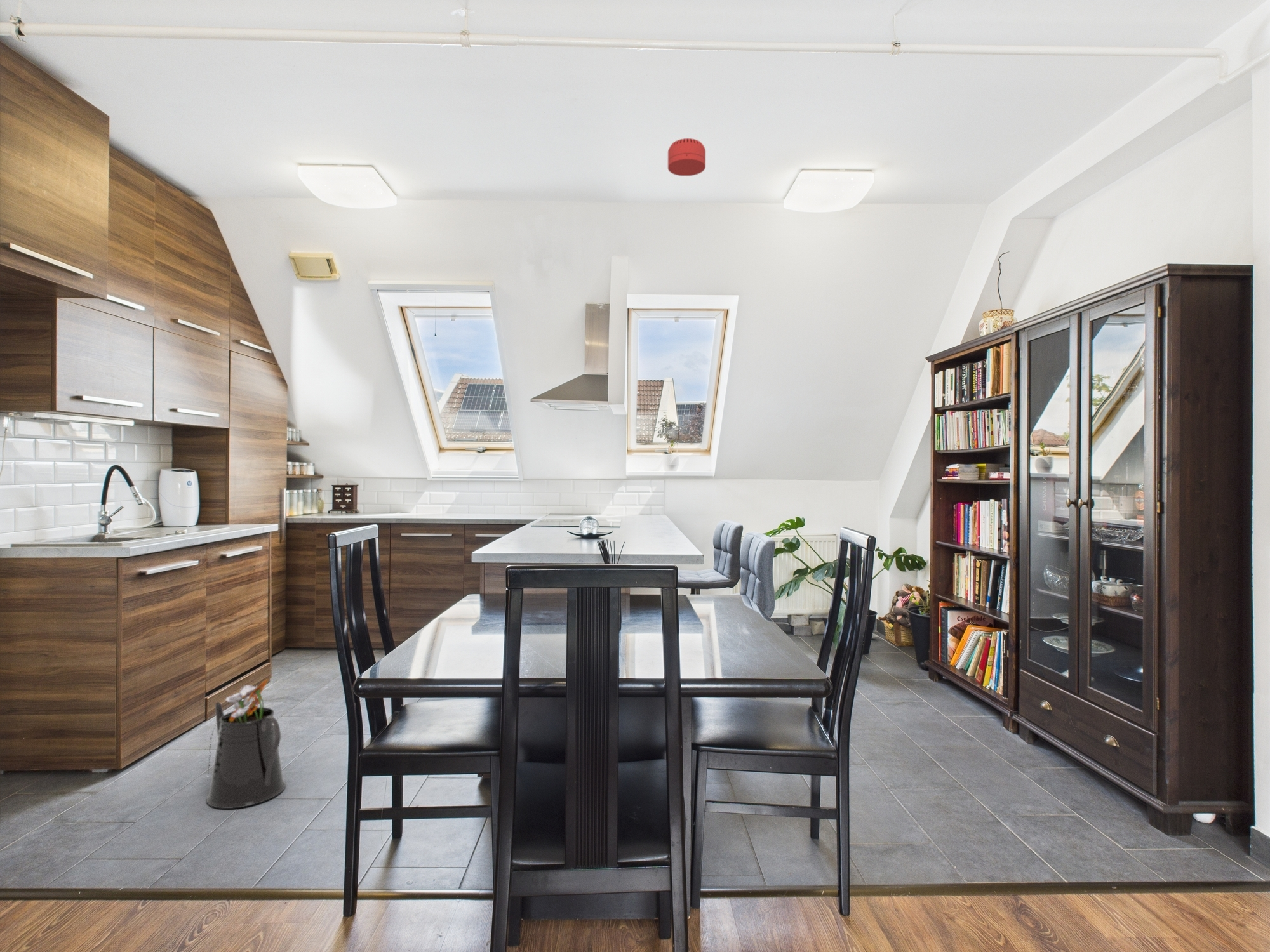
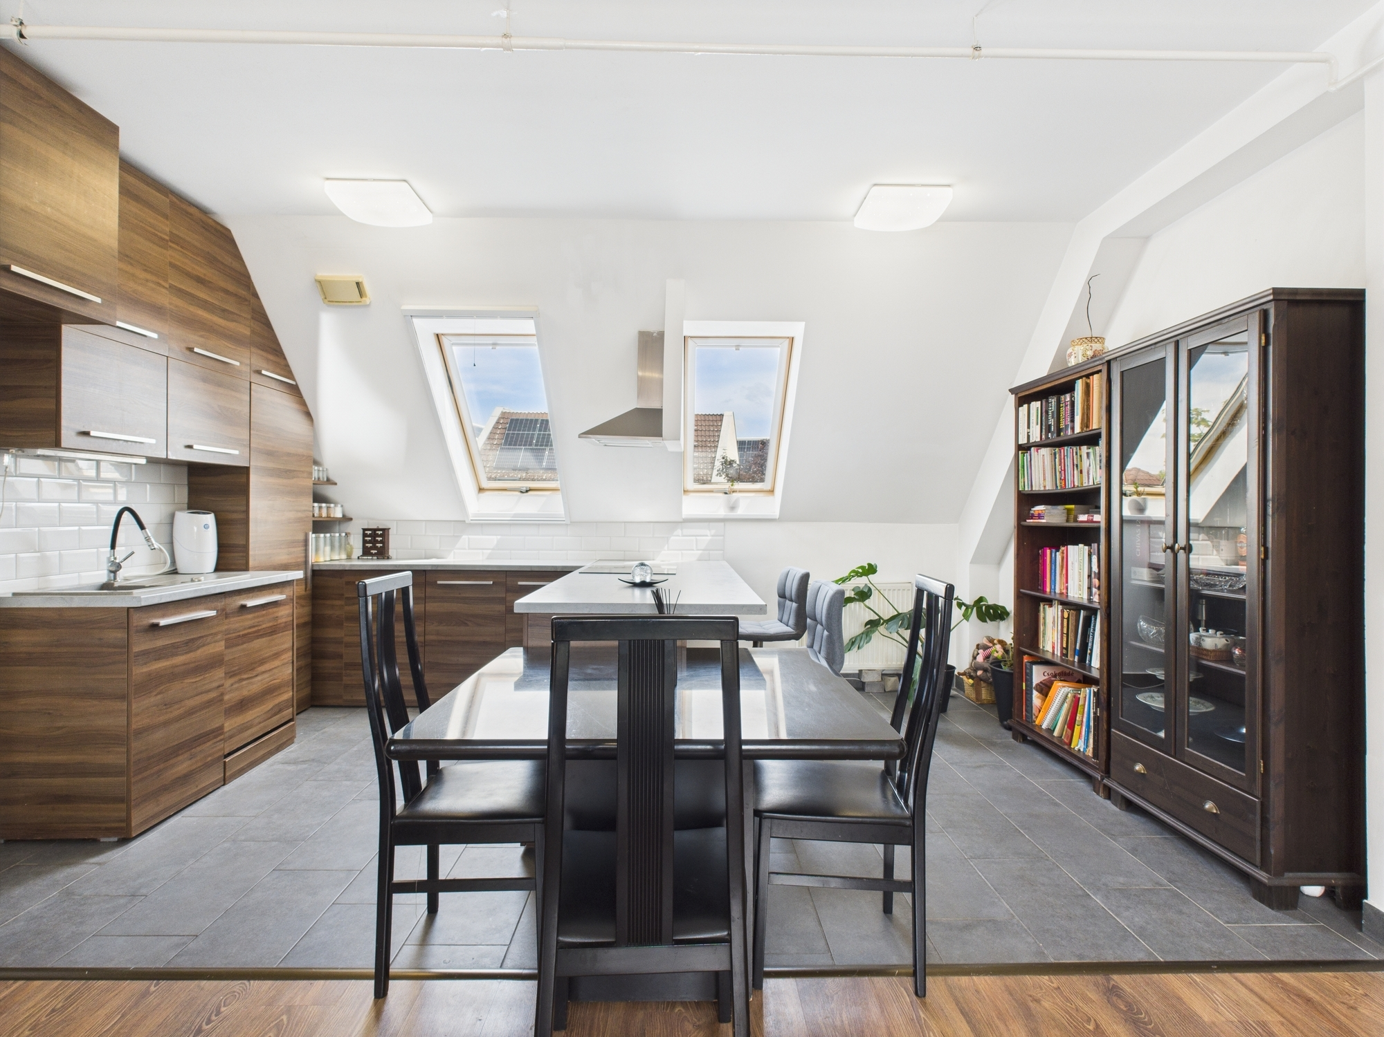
- watering can [206,678,286,809]
- smoke detector [667,138,706,176]
